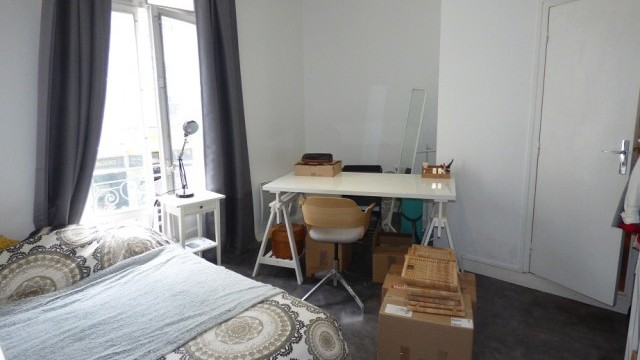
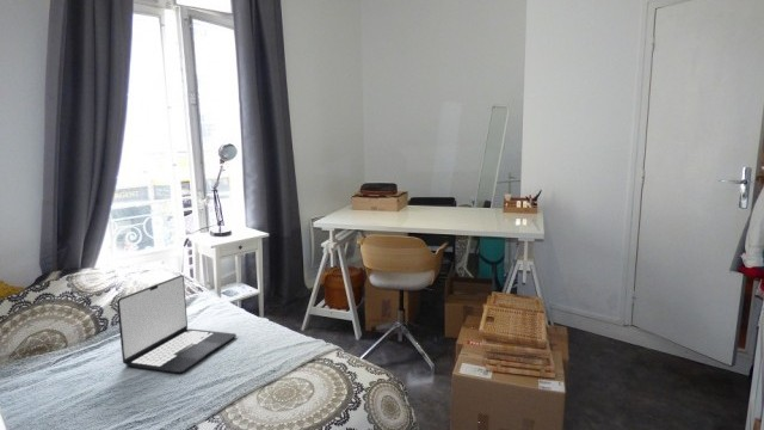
+ laptop [116,274,238,374]
